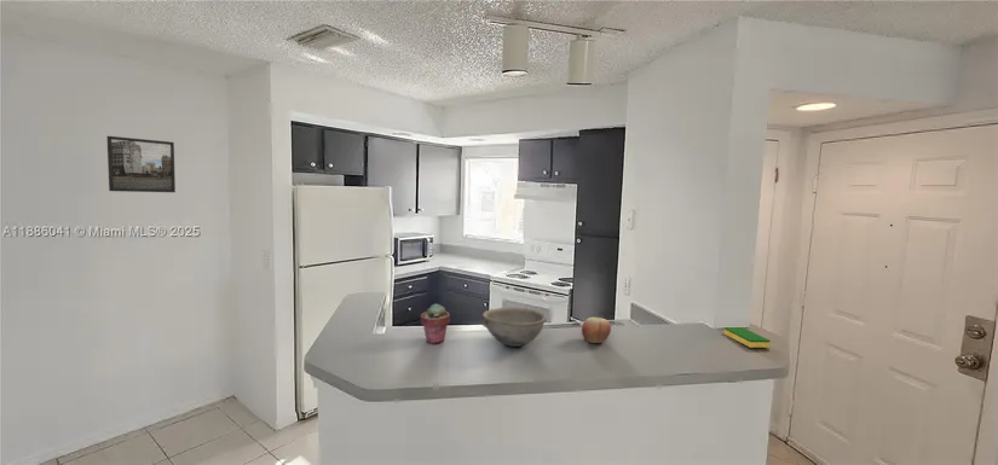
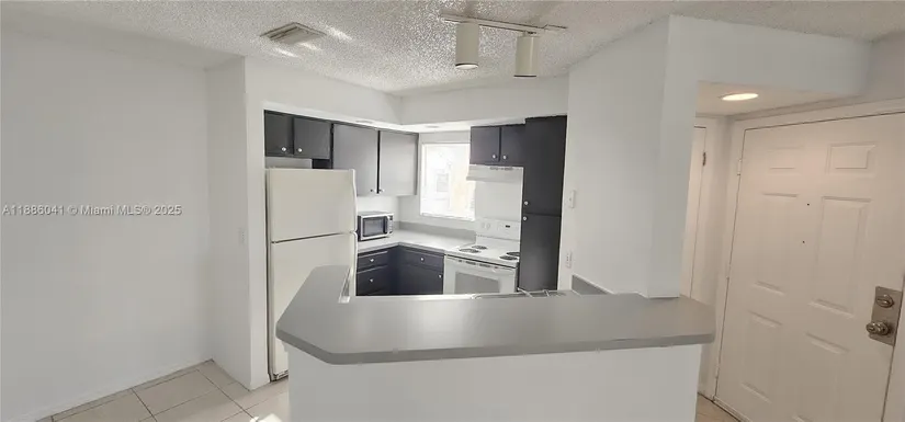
- potted succulent [420,302,451,345]
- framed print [105,135,177,193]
- bowl [480,306,548,348]
- dish sponge [723,326,772,349]
- apple [581,316,612,344]
